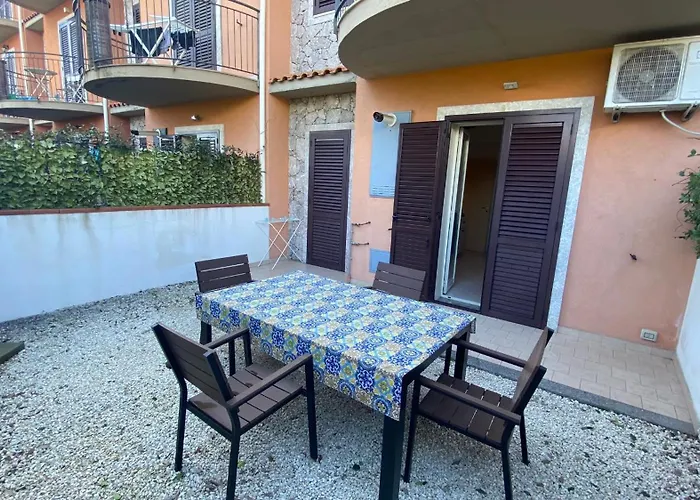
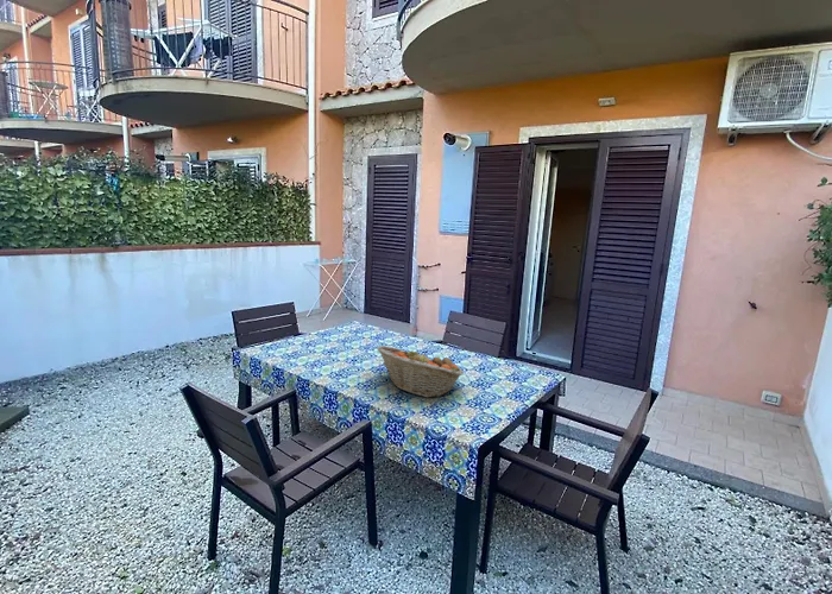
+ fruit basket [376,345,465,399]
